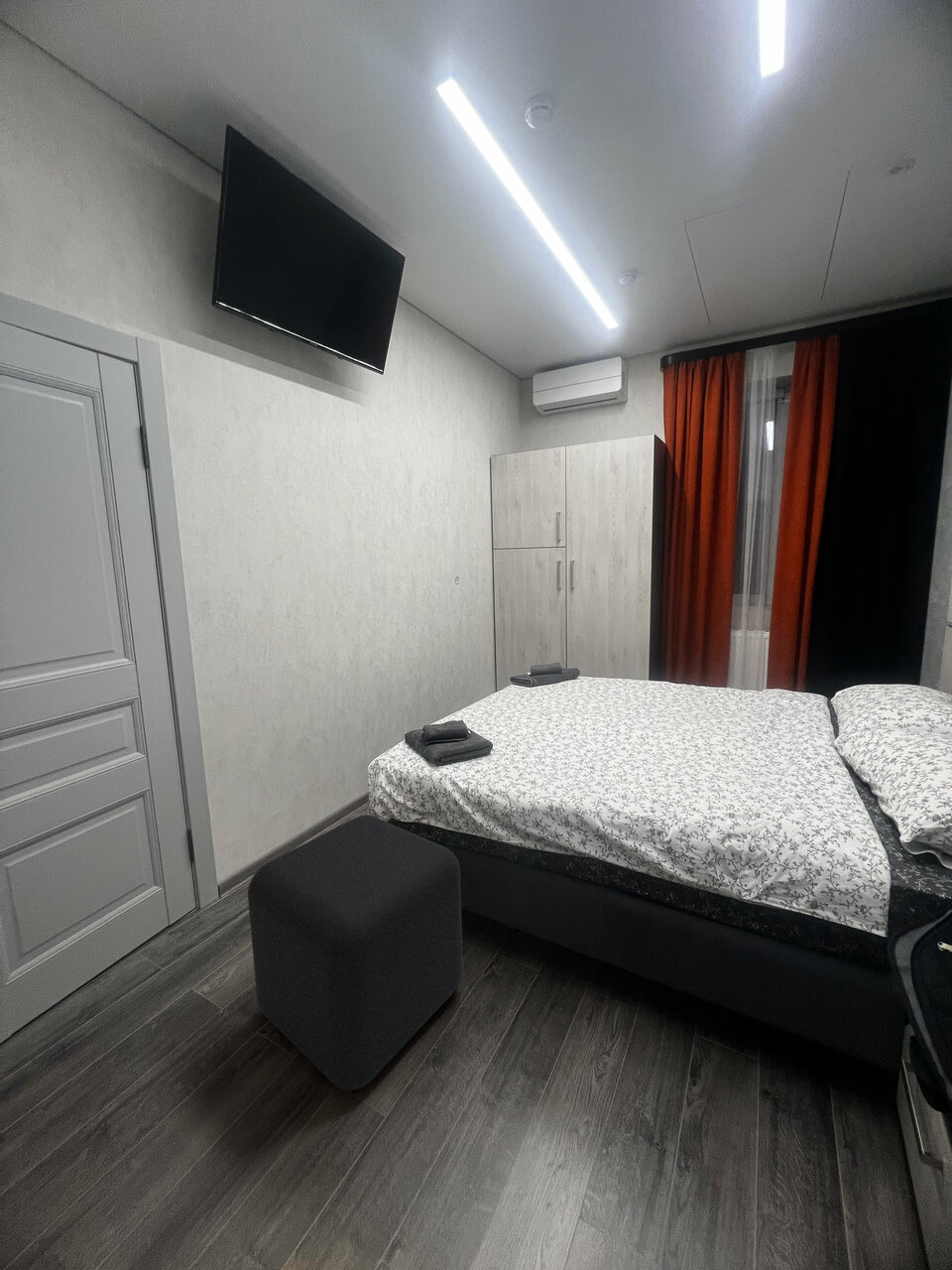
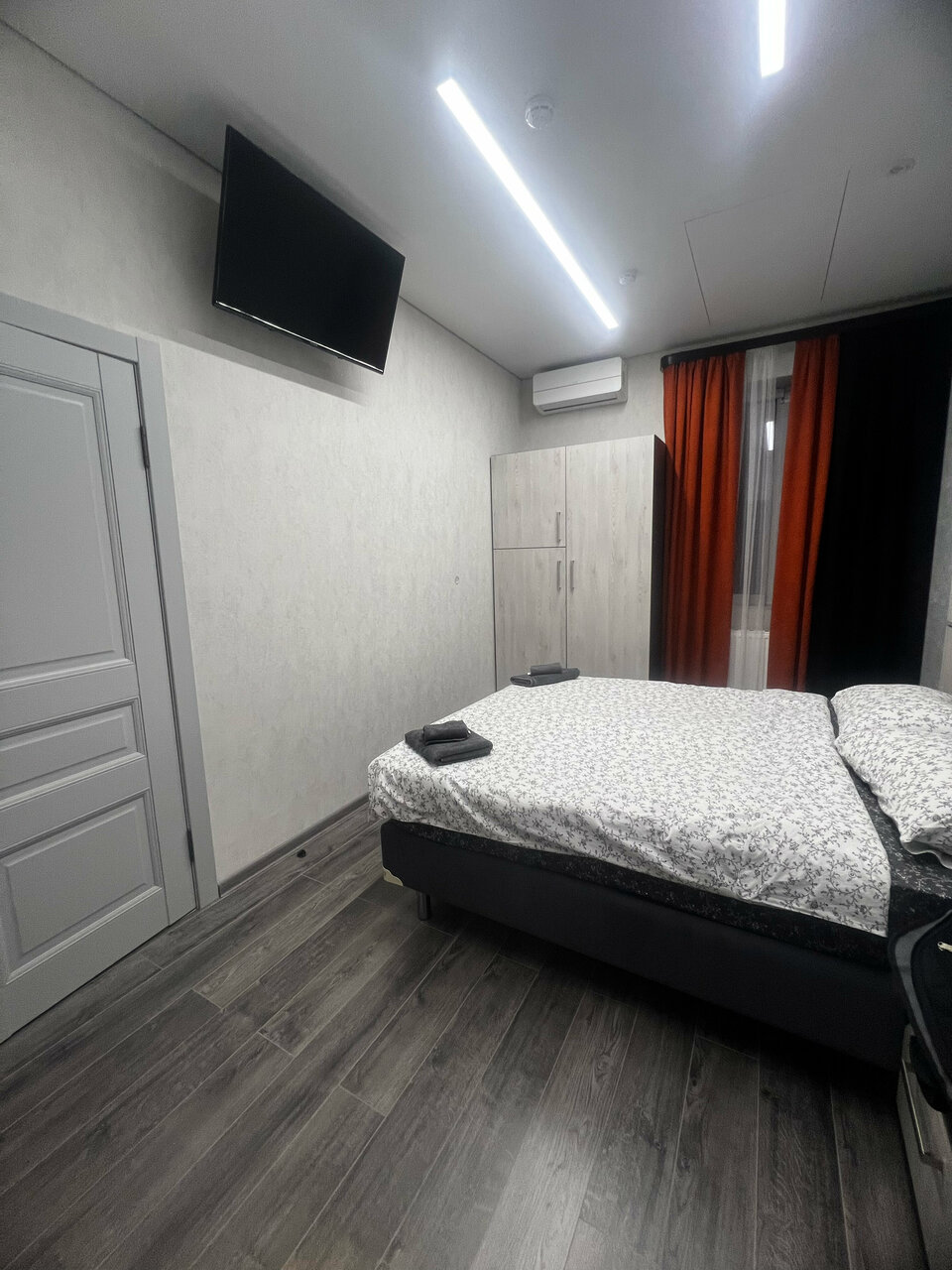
- cube [247,814,464,1091]
